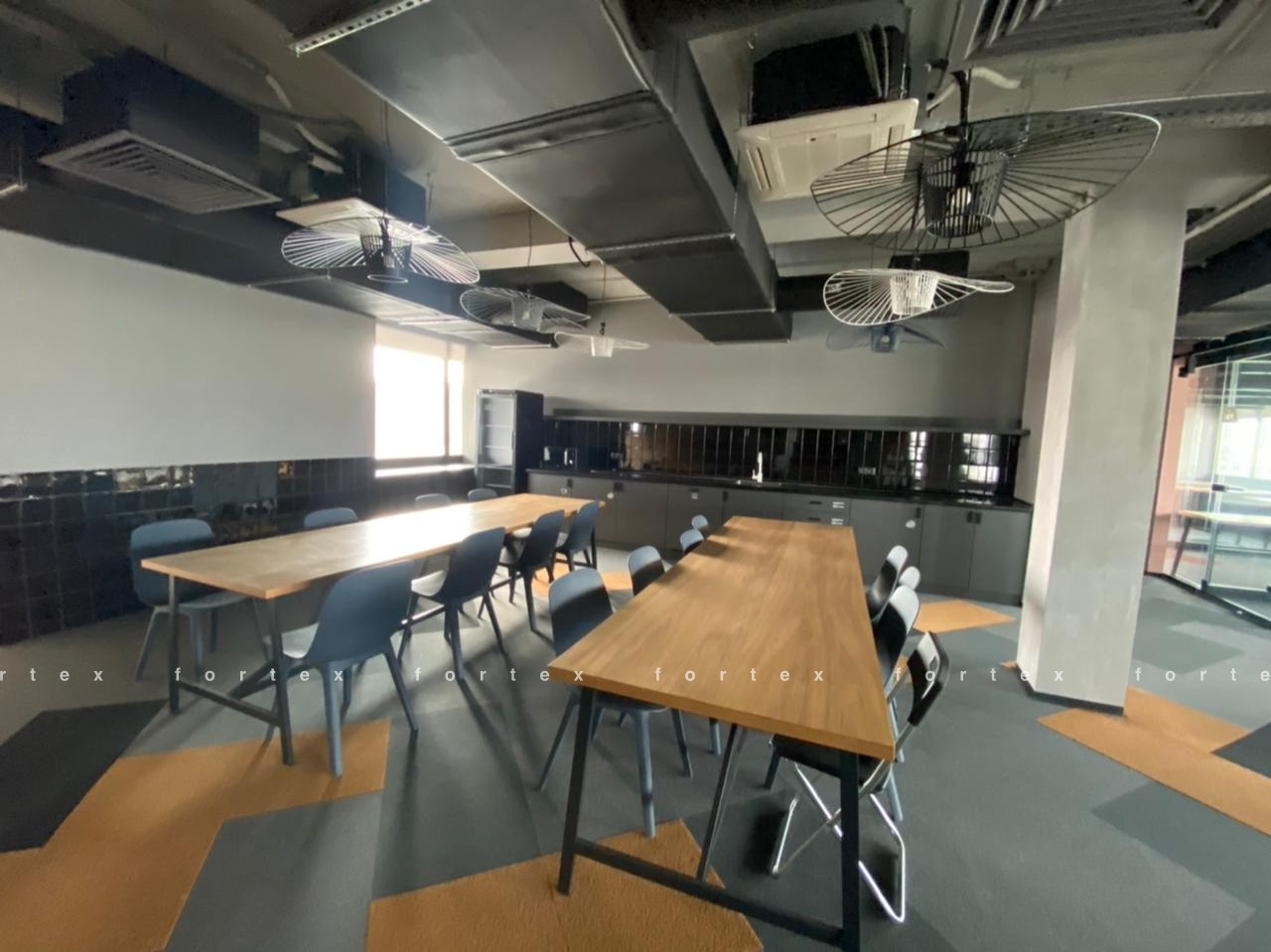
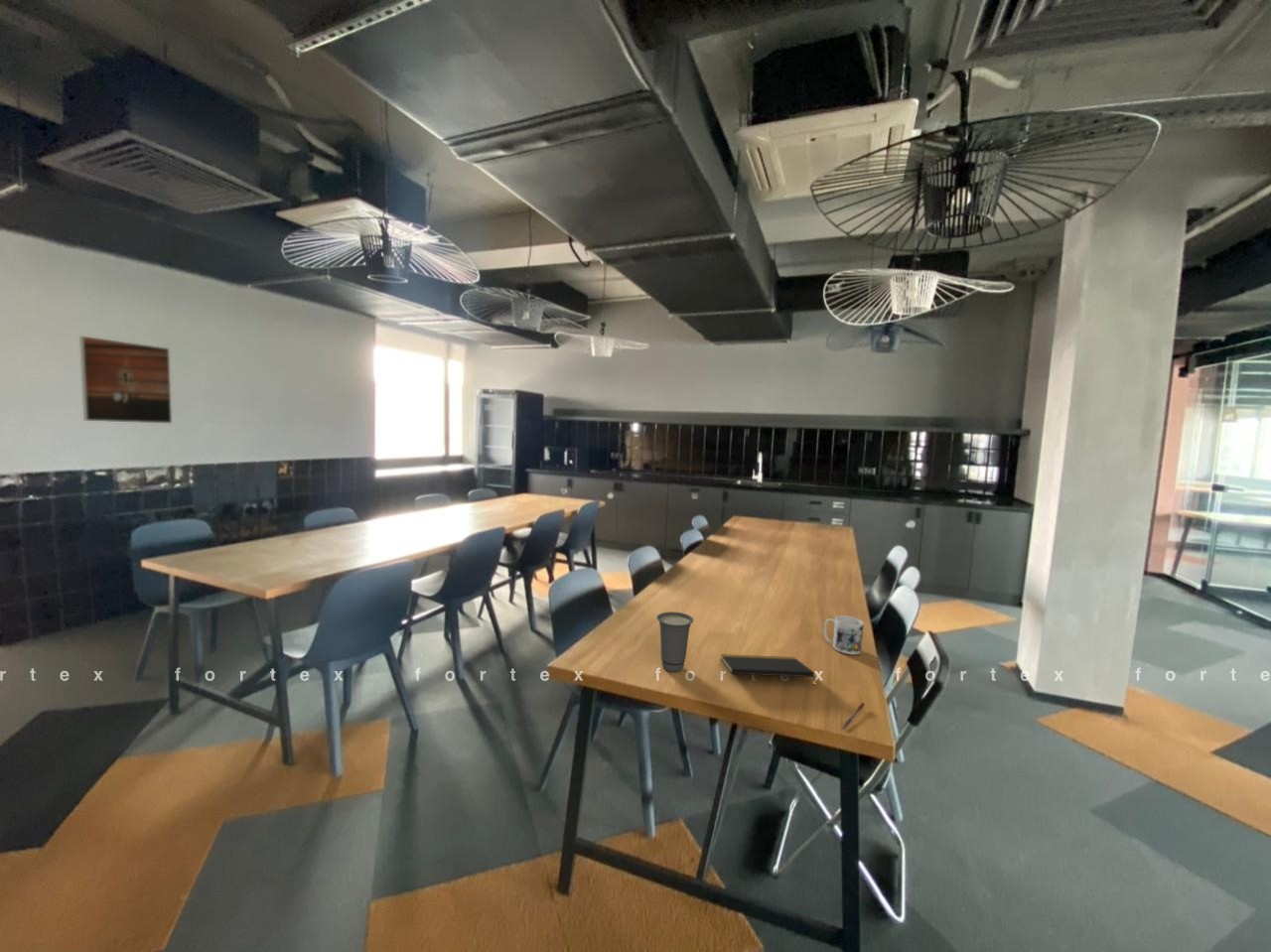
+ pen [842,702,866,731]
+ cup [656,611,694,673]
+ mug [823,614,865,655]
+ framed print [78,335,173,424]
+ notepad [720,653,816,689]
